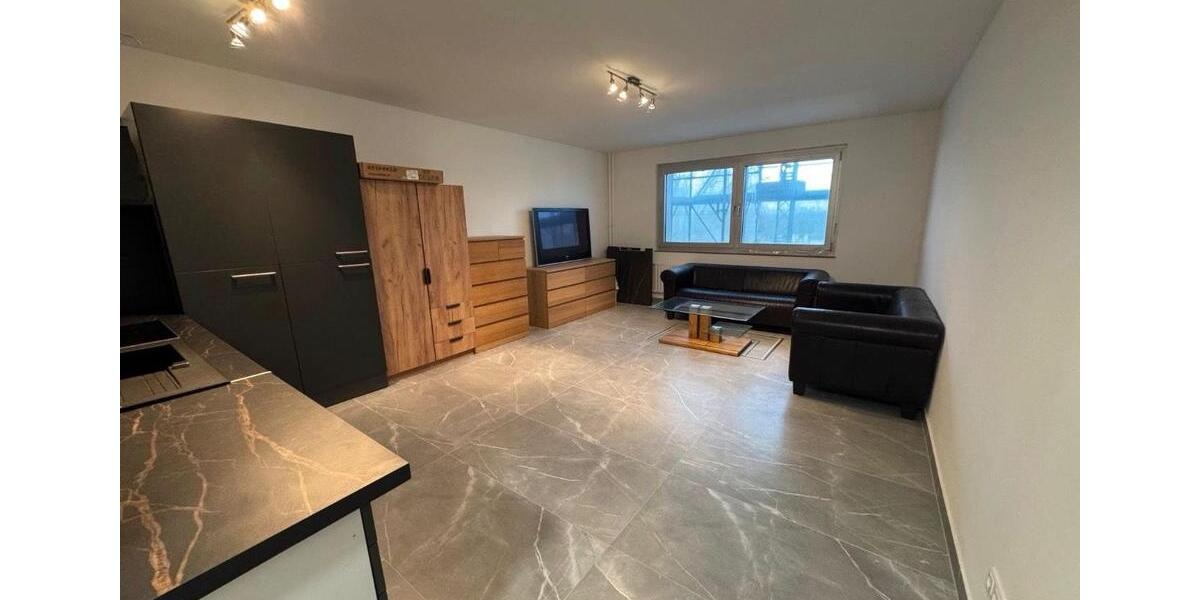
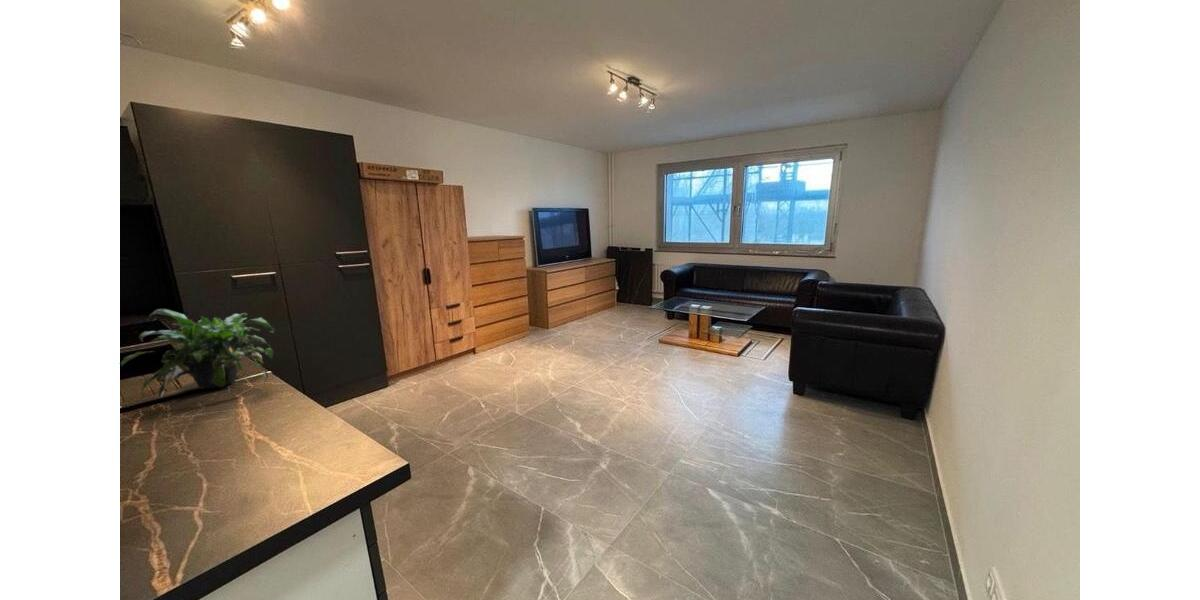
+ potted plant [120,308,276,400]
